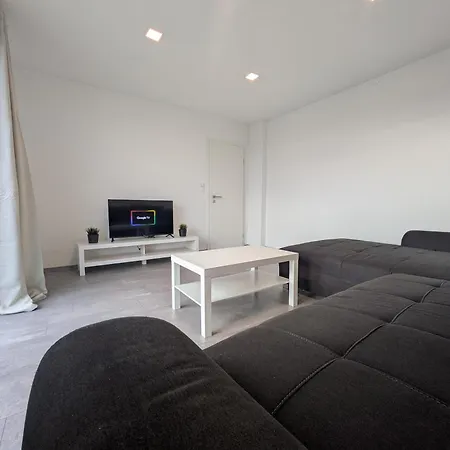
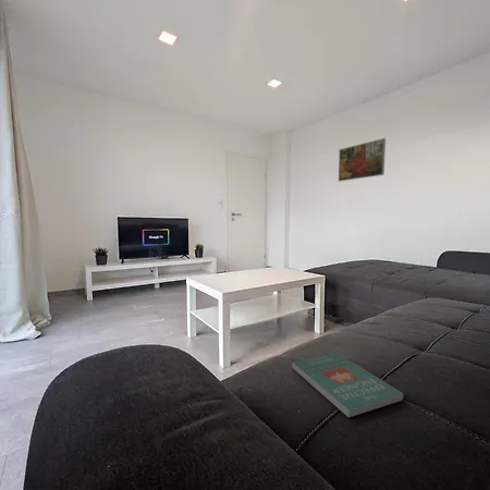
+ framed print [338,137,387,182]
+ book [292,352,404,418]
